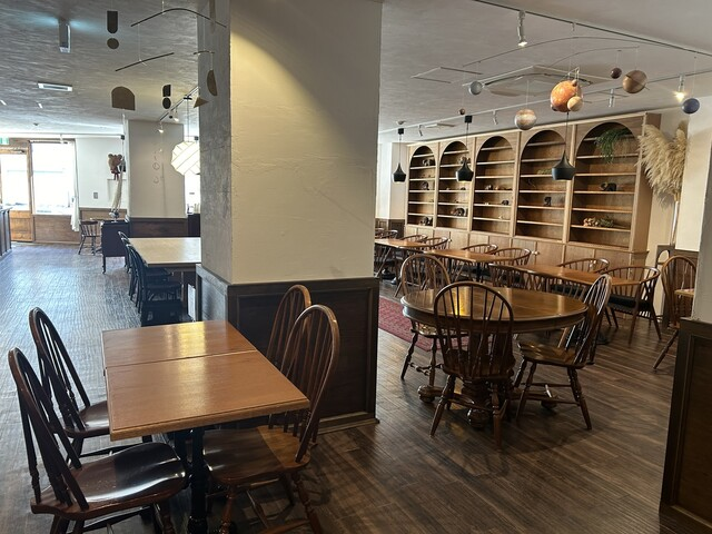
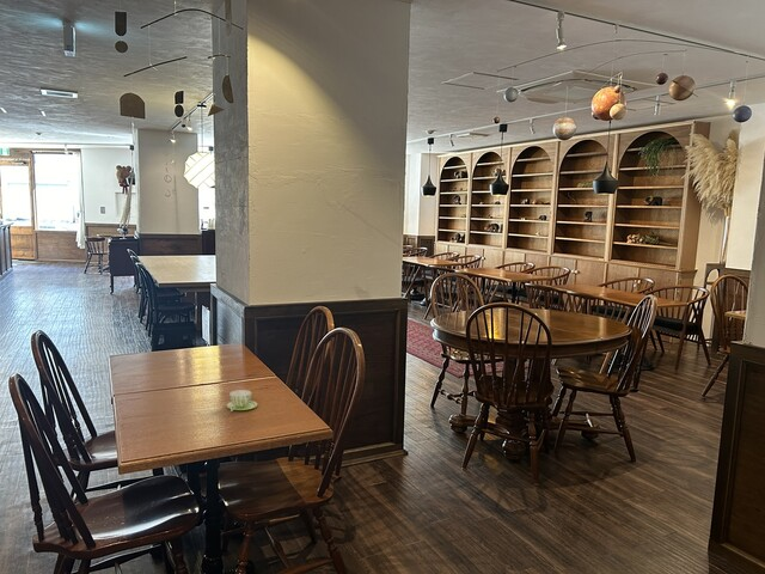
+ cup [226,389,258,411]
